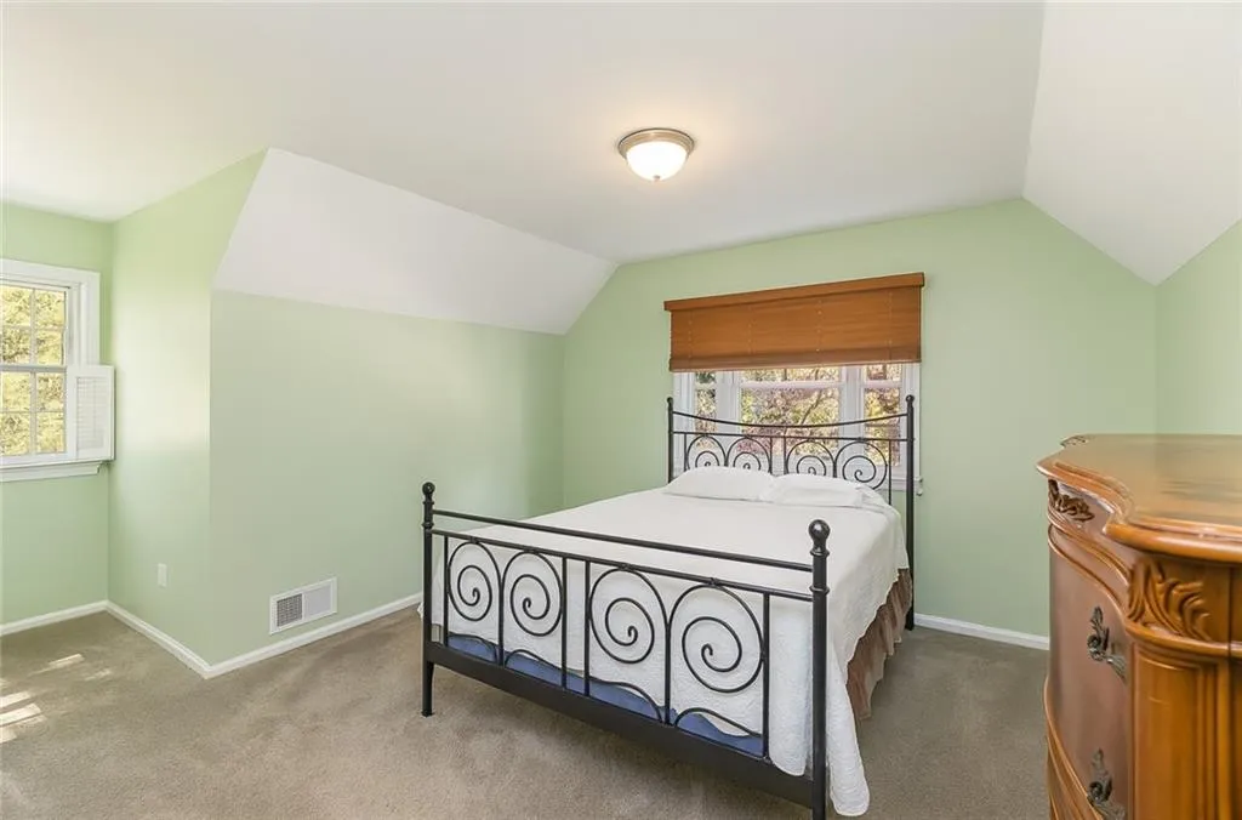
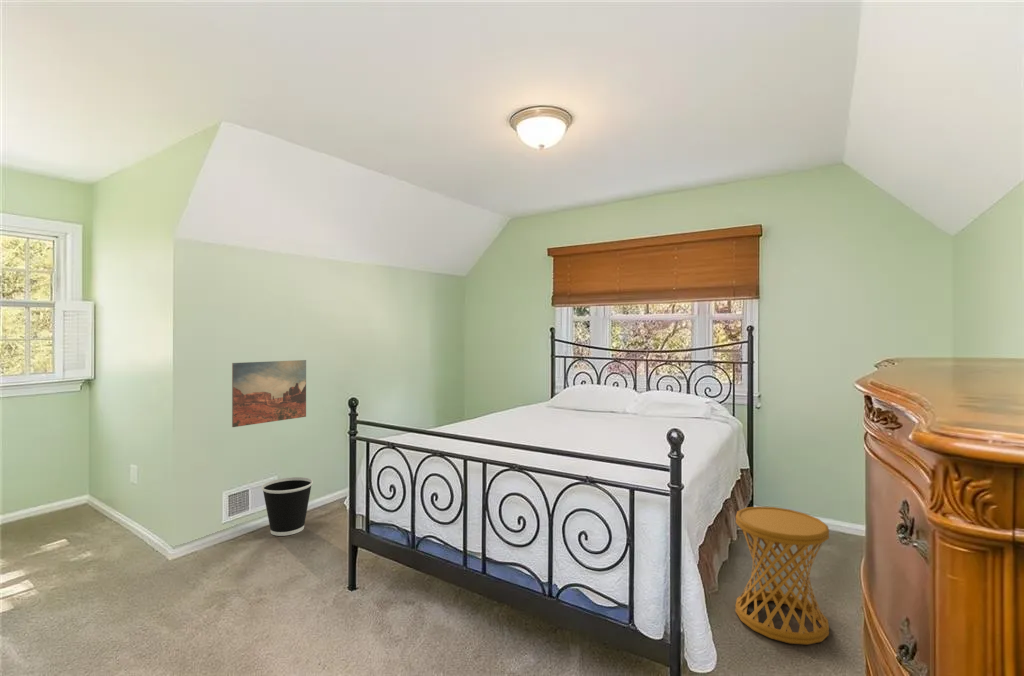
+ side table [735,505,830,646]
+ wastebasket [261,476,314,537]
+ wall art [231,359,307,428]
